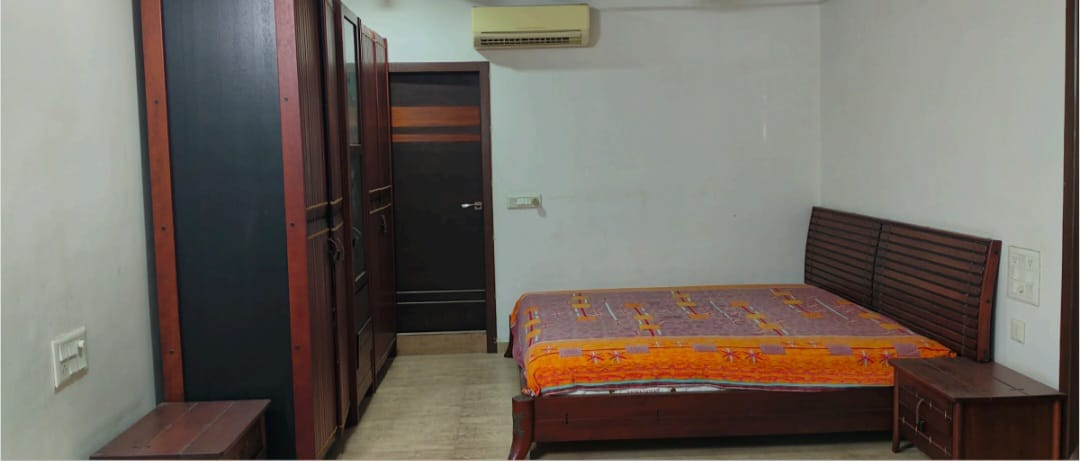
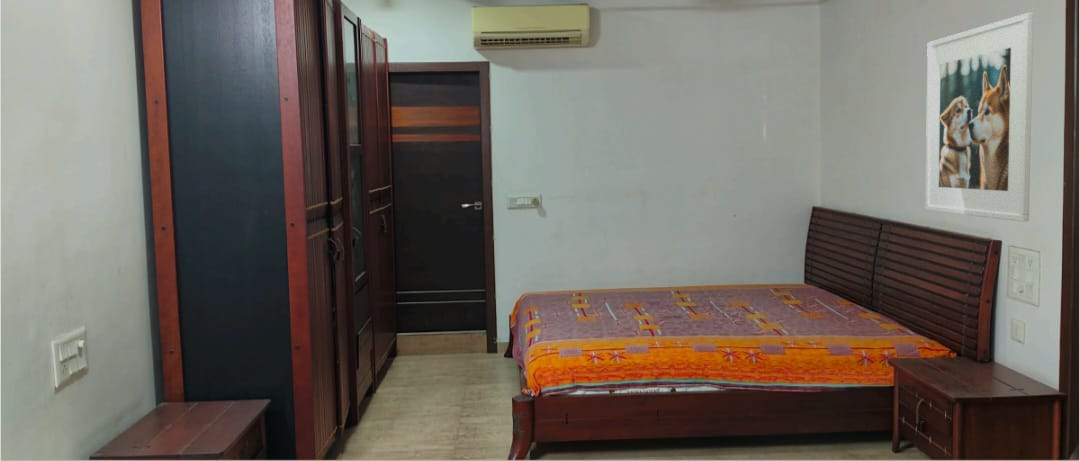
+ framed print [925,12,1034,223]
